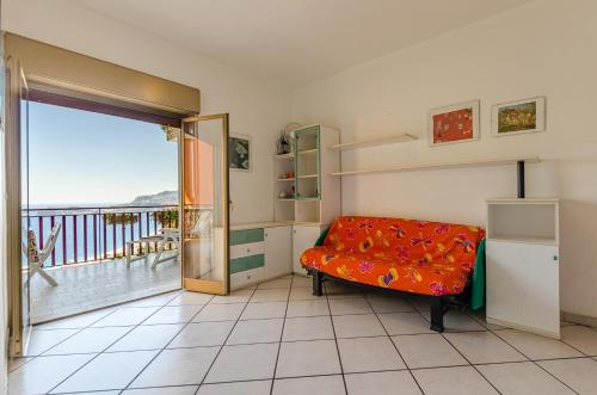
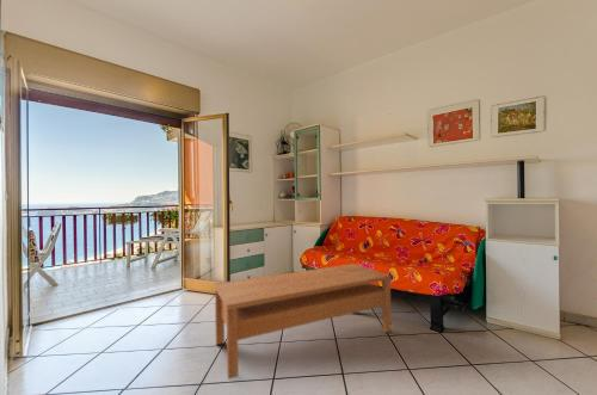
+ coffee table [214,263,392,381]
